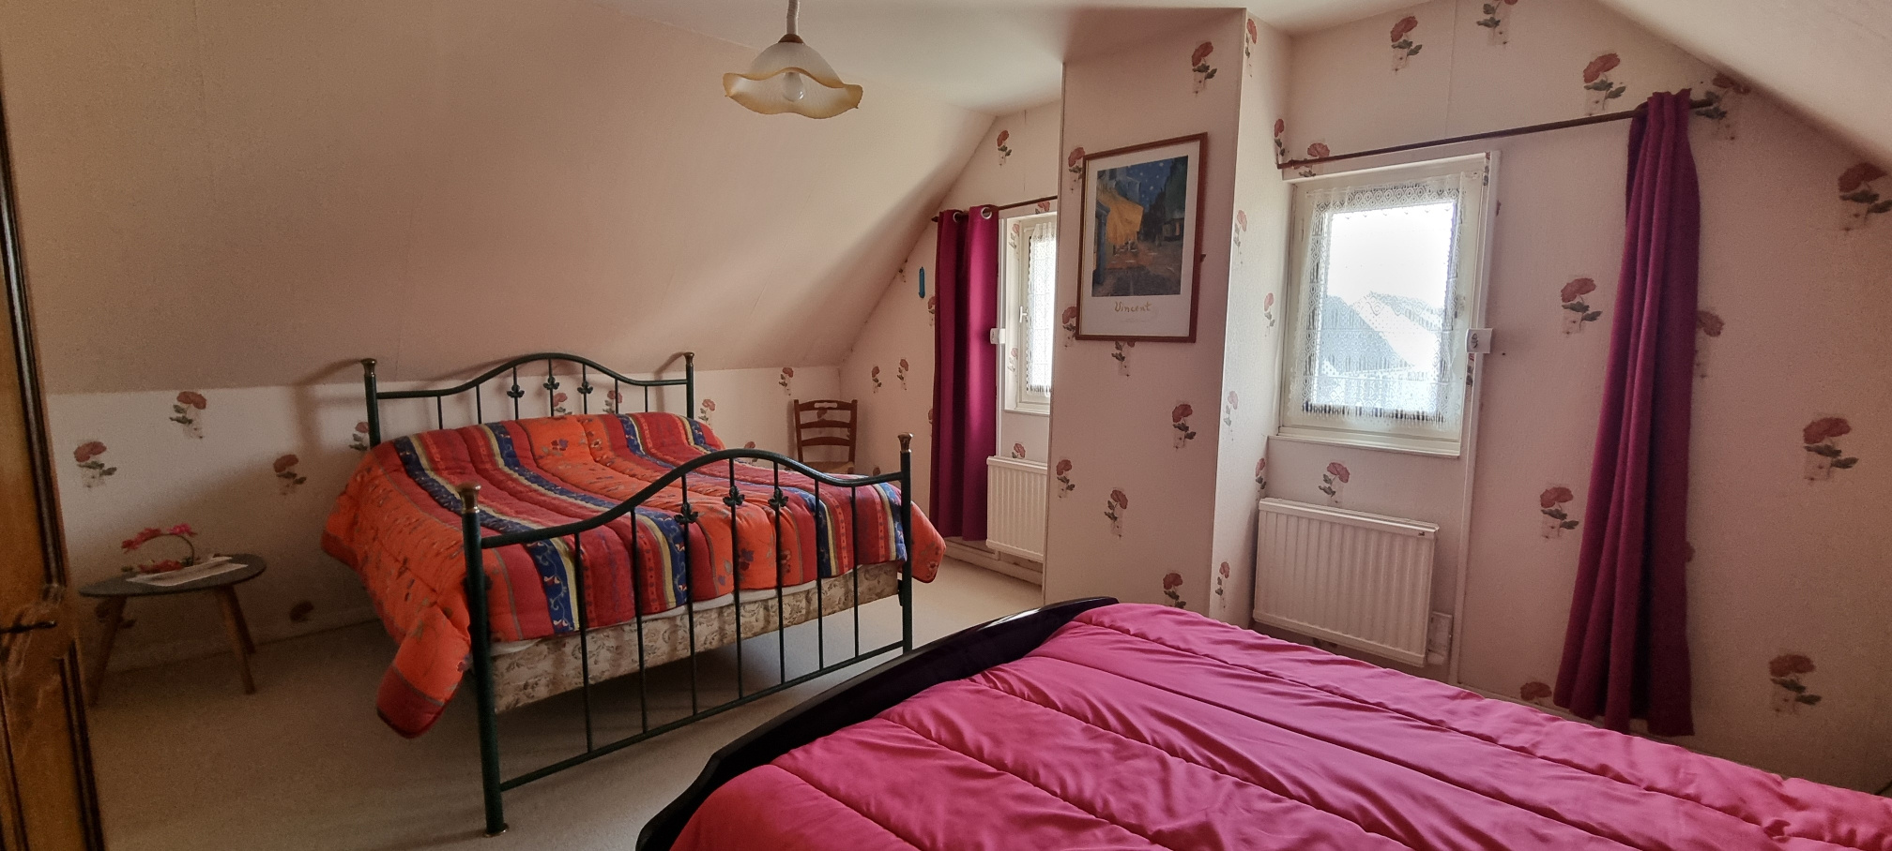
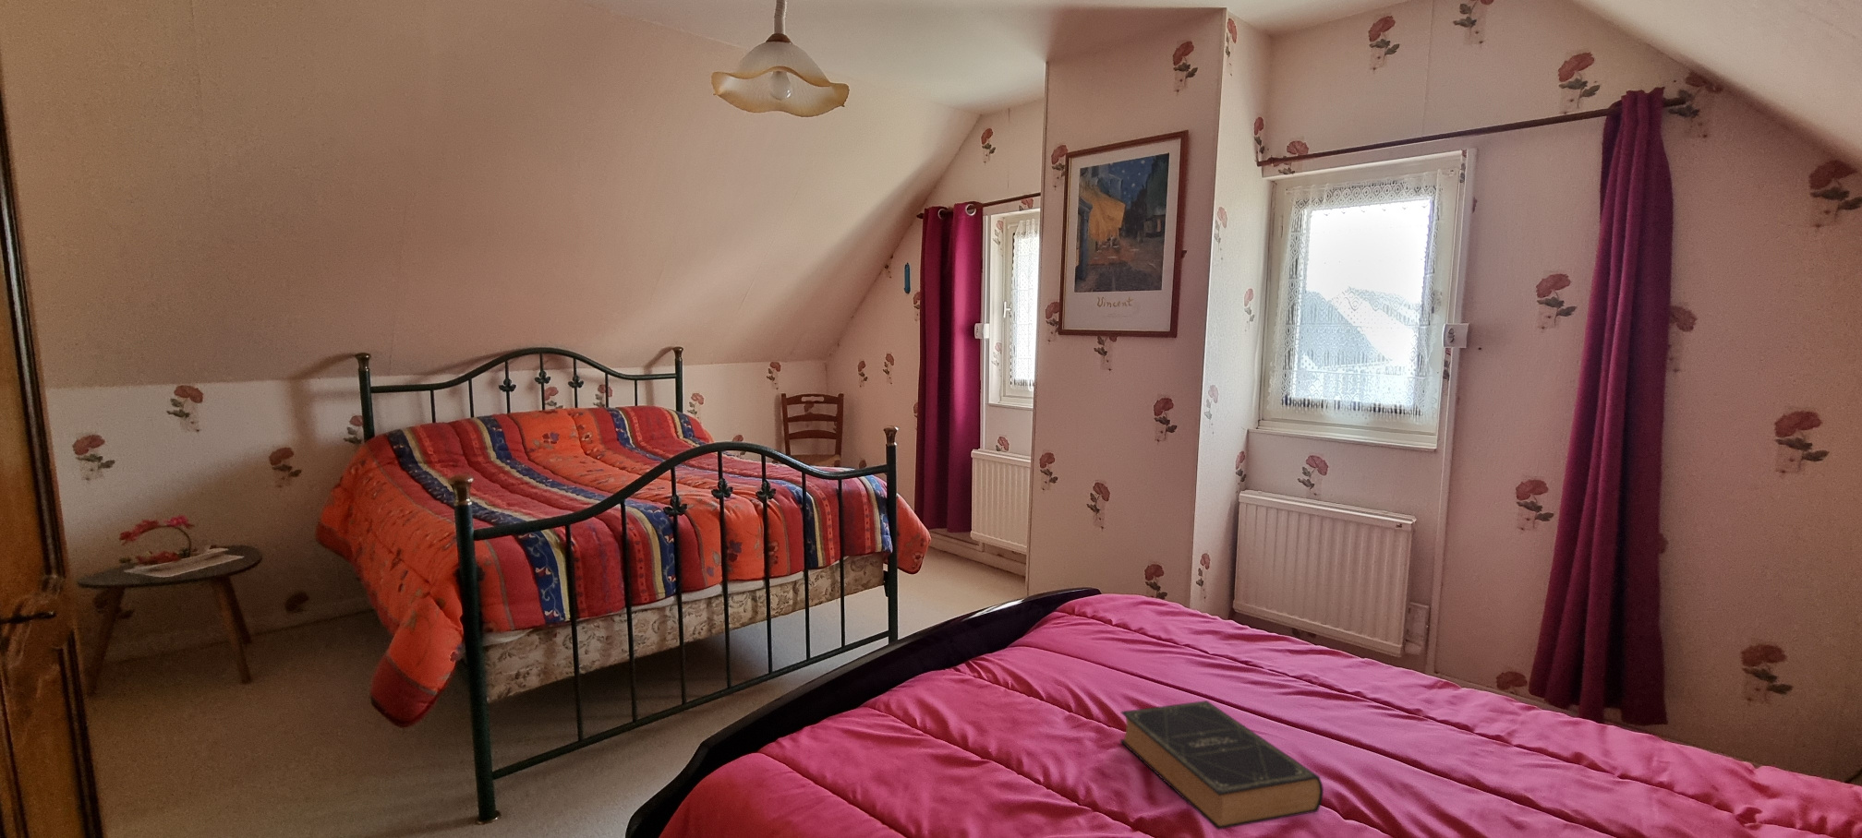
+ book [1120,699,1324,831]
